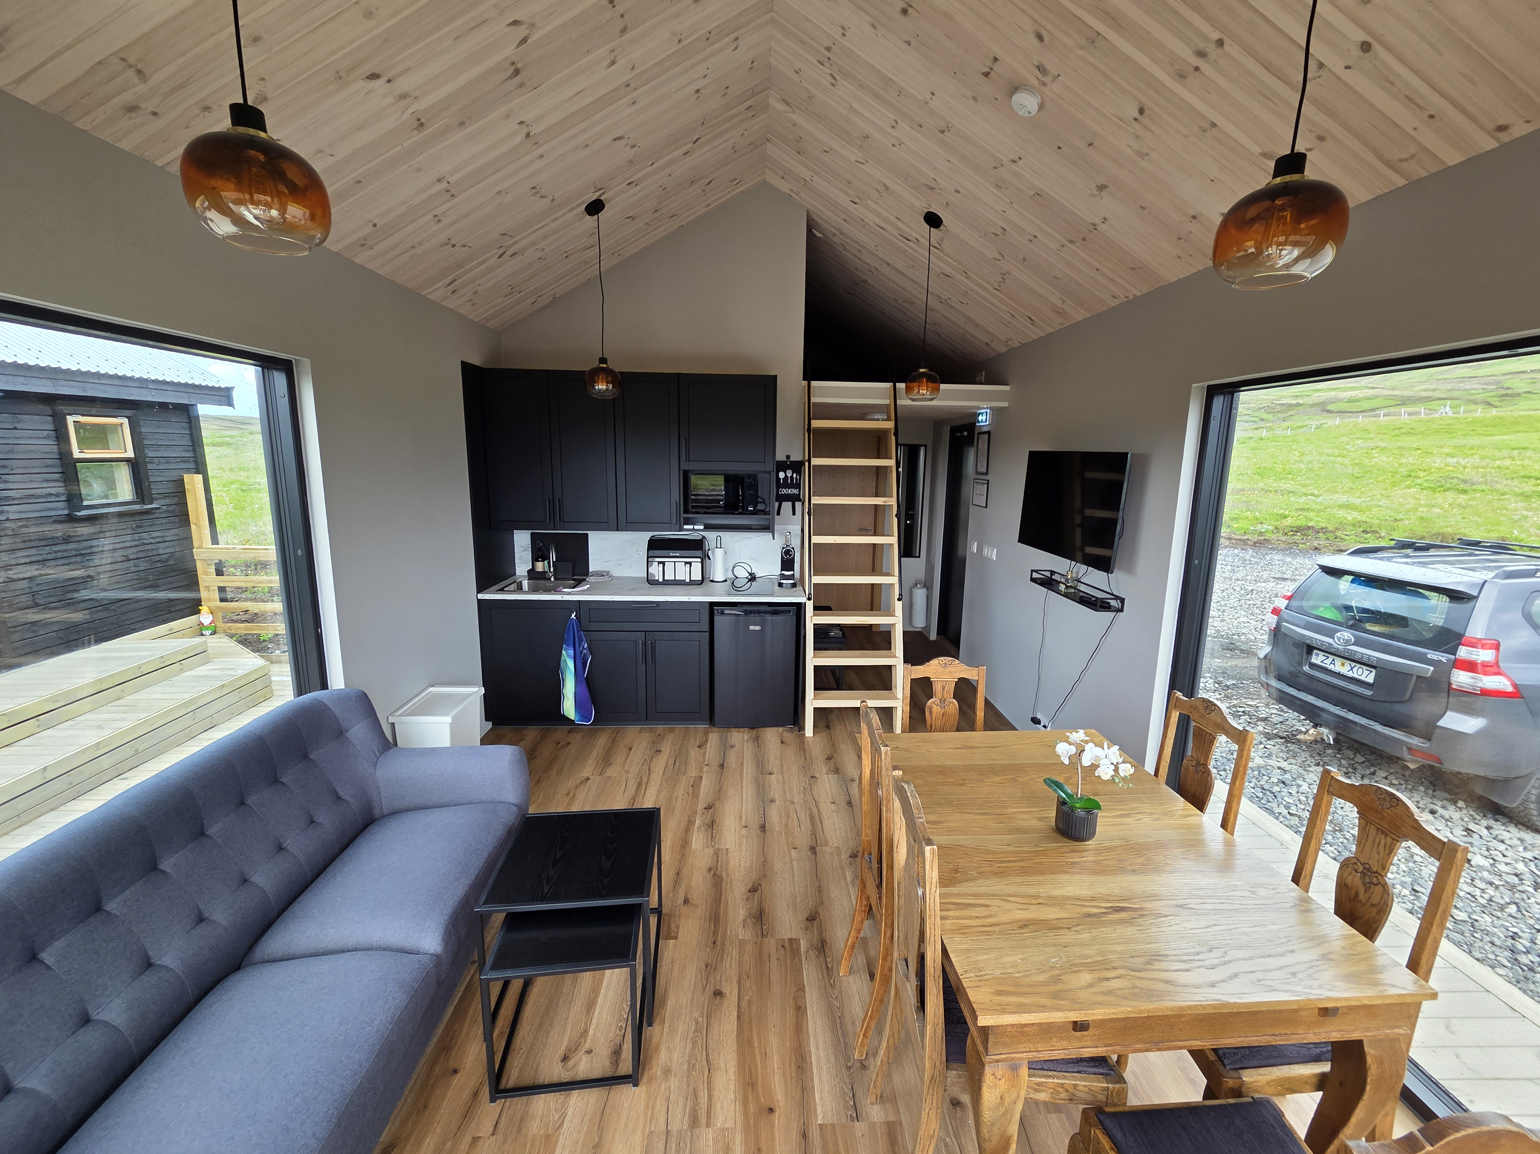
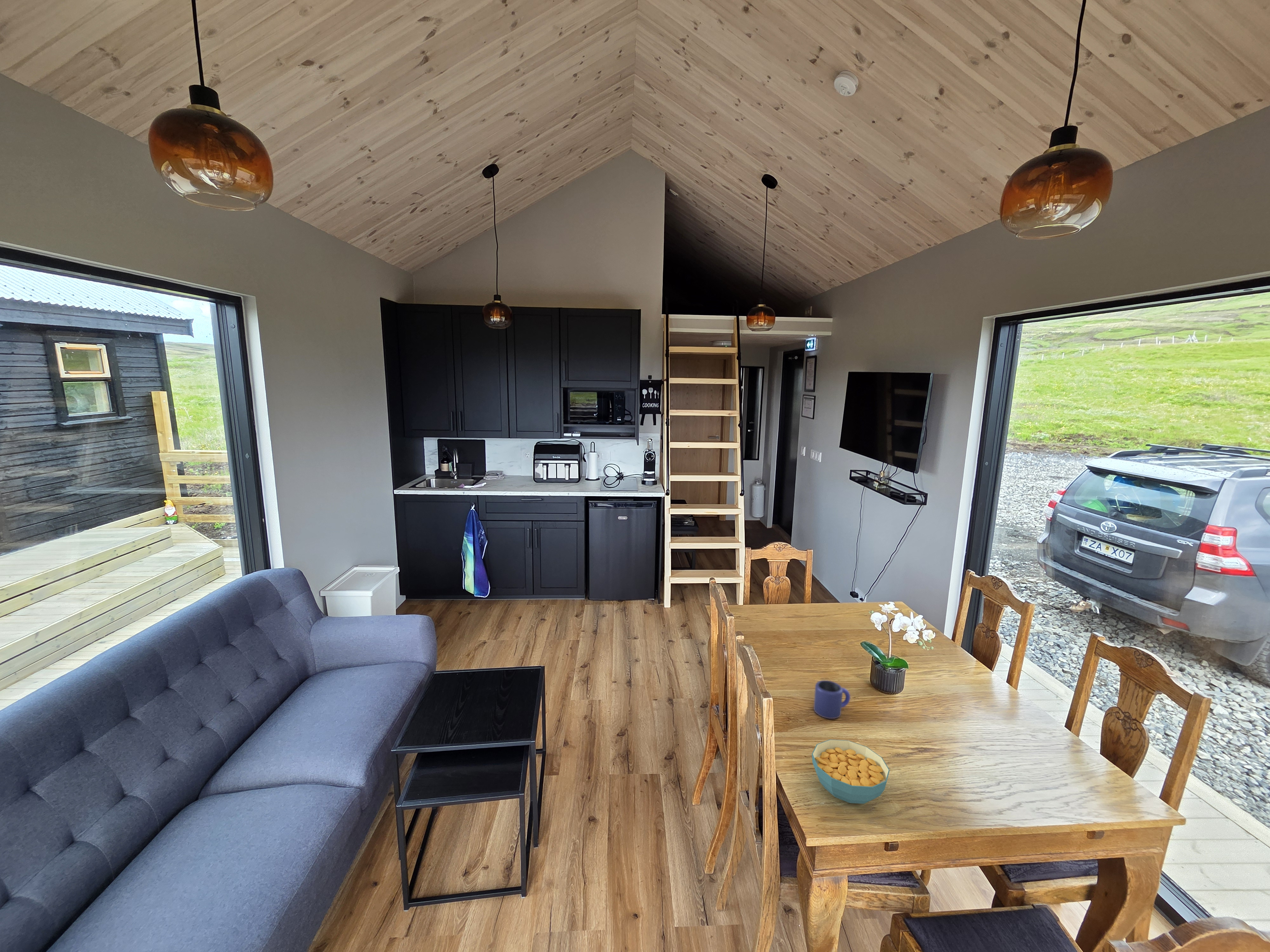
+ mug [813,680,851,719]
+ cereal bowl [812,739,890,804]
